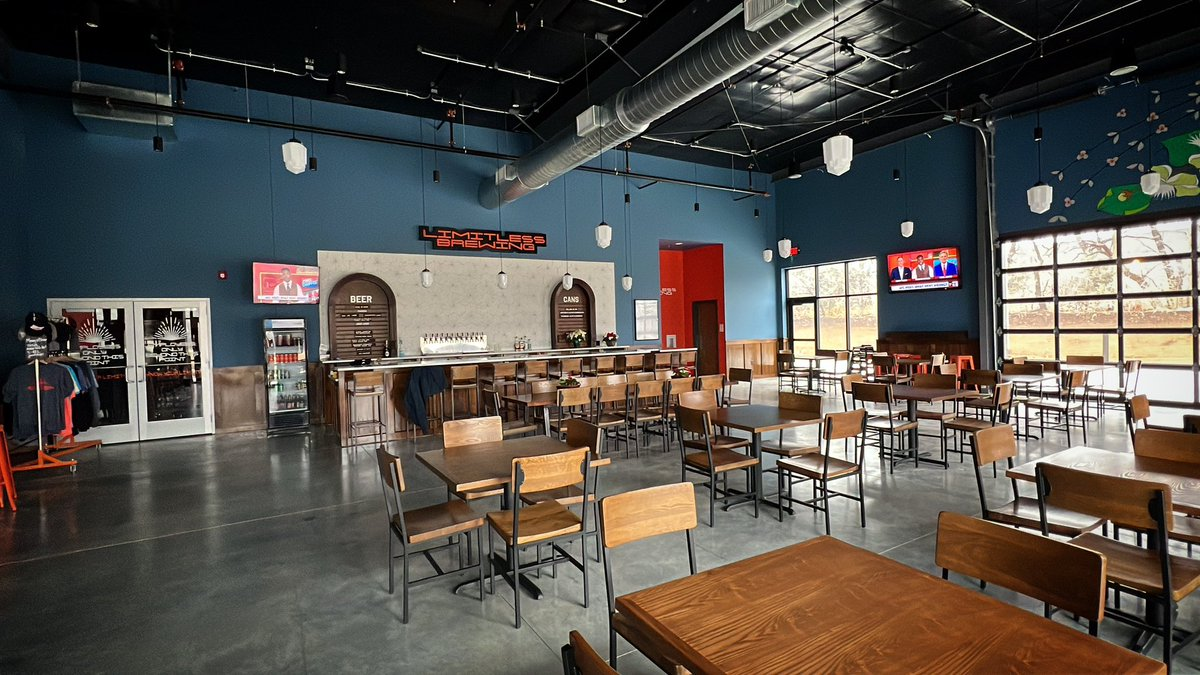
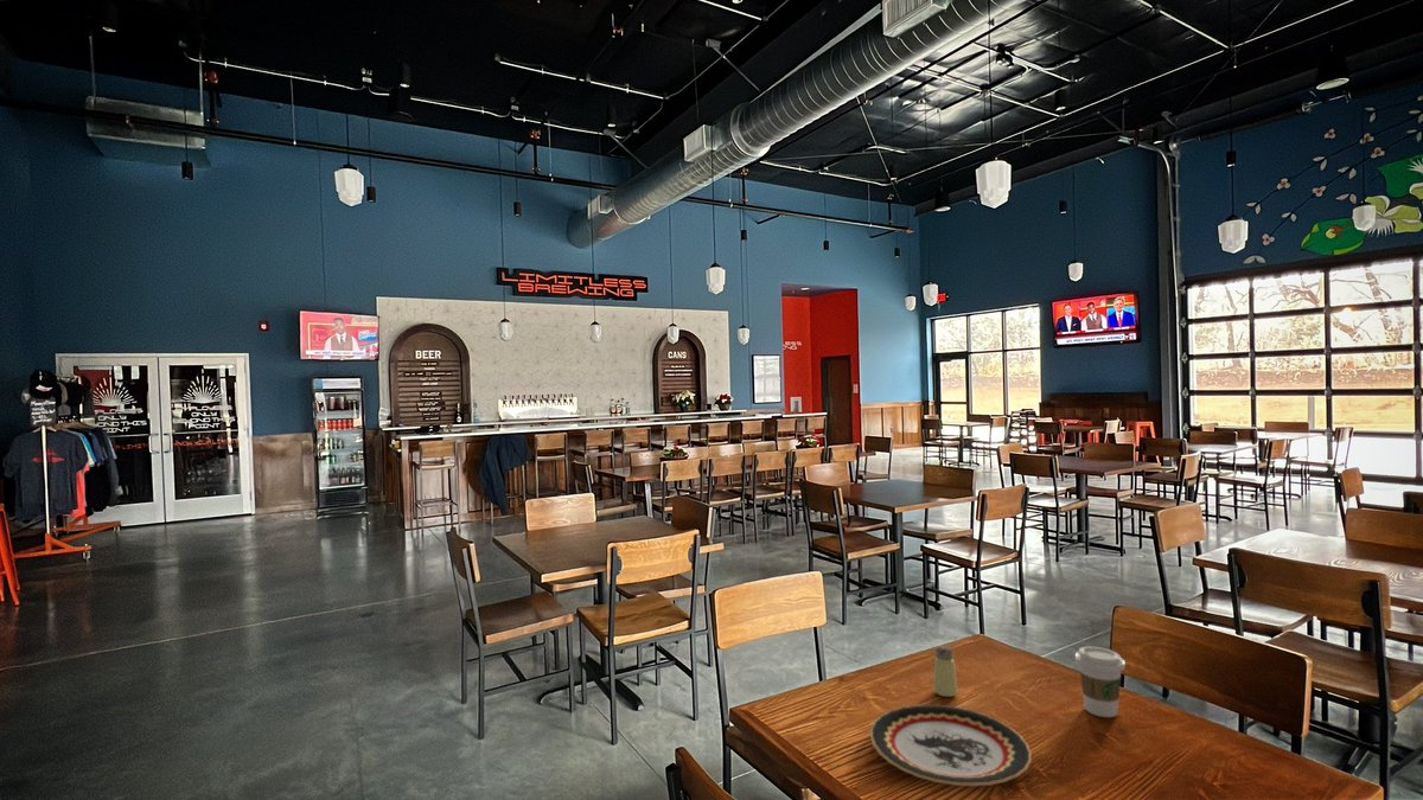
+ plate [869,704,1033,787]
+ coffee cup [1074,645,1127,718]
+ saltshaker [932,646,959,698]
